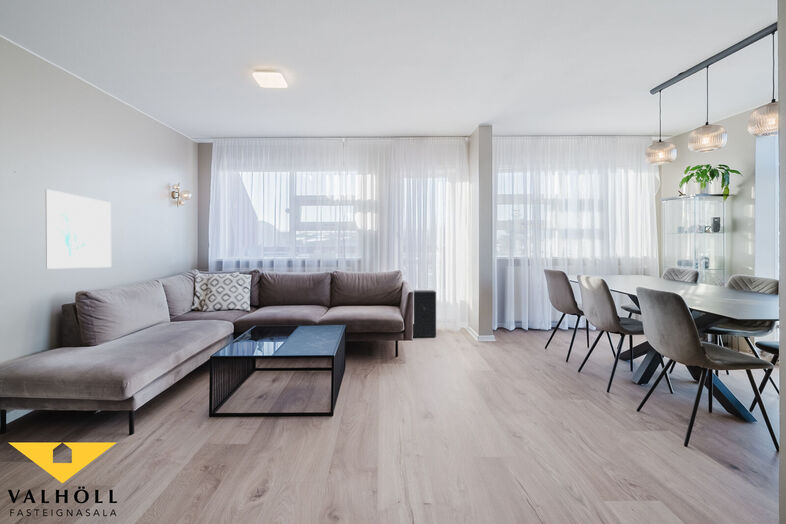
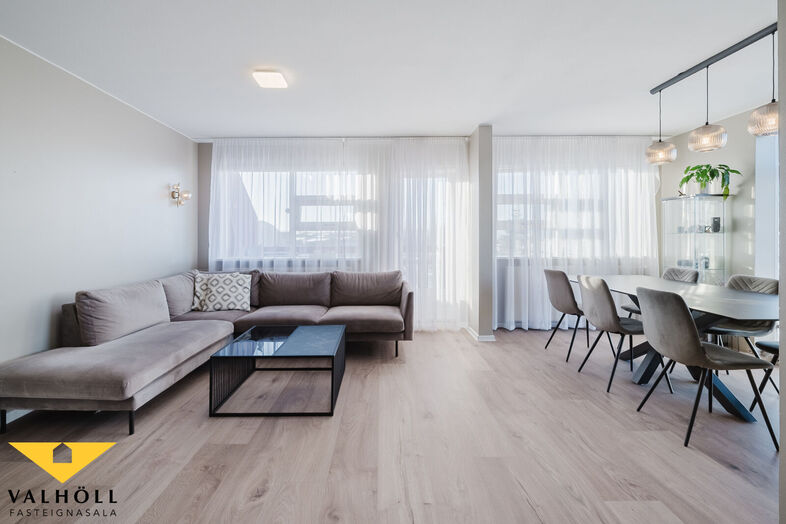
- wall art [44,188,112,270]
- speaker [412,289,437,338]
